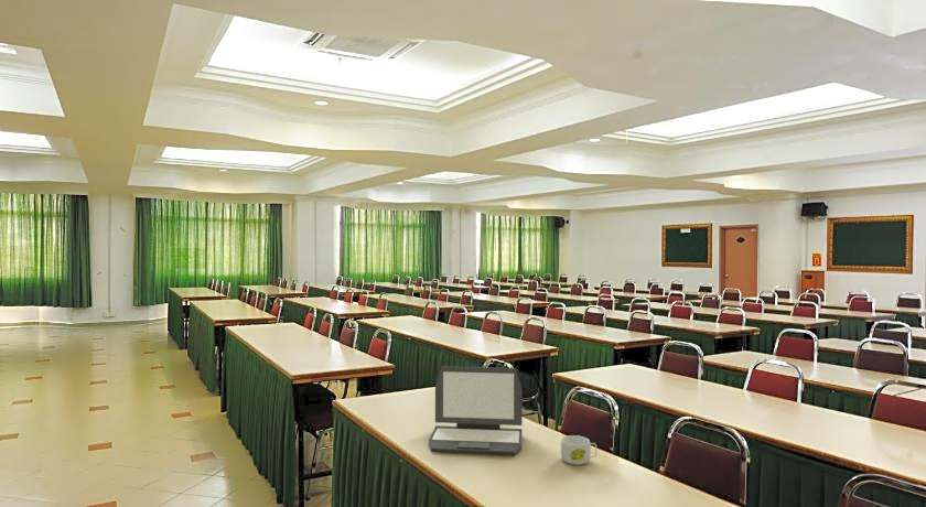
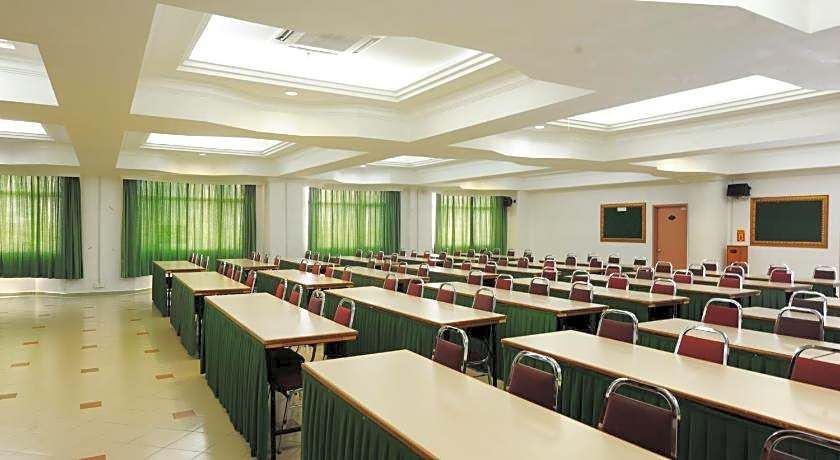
- laptop [428,365,524,456]
- mug [560,434,597,466]
